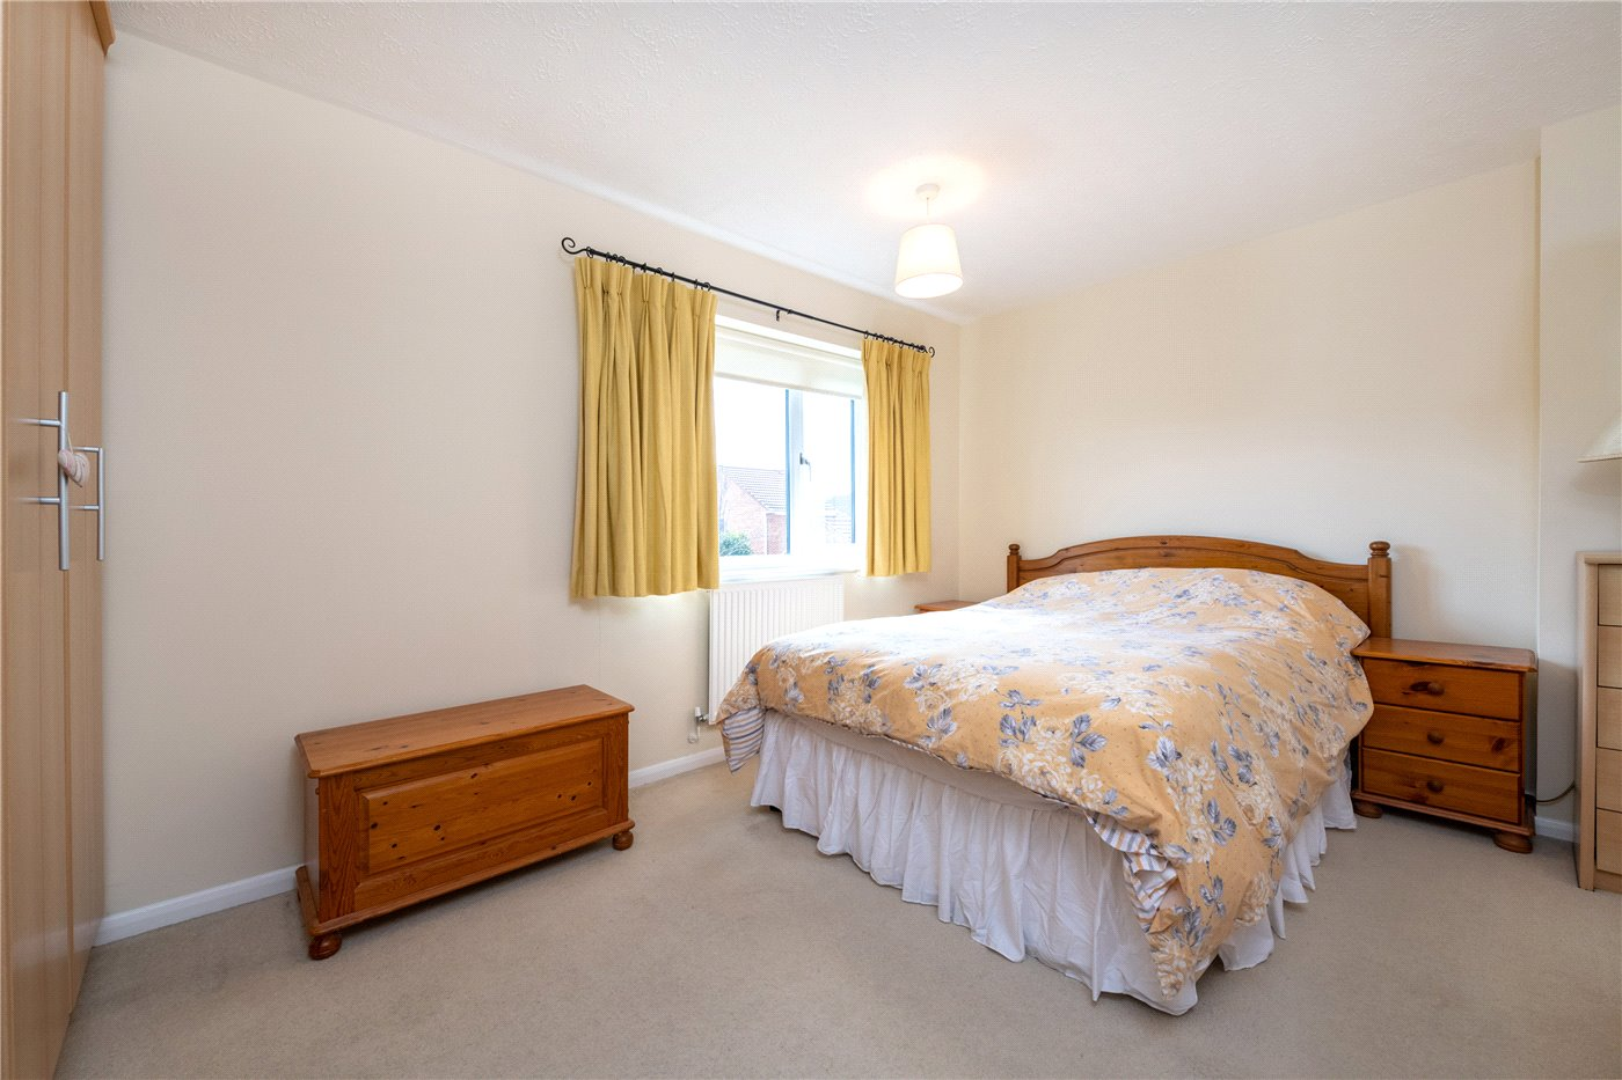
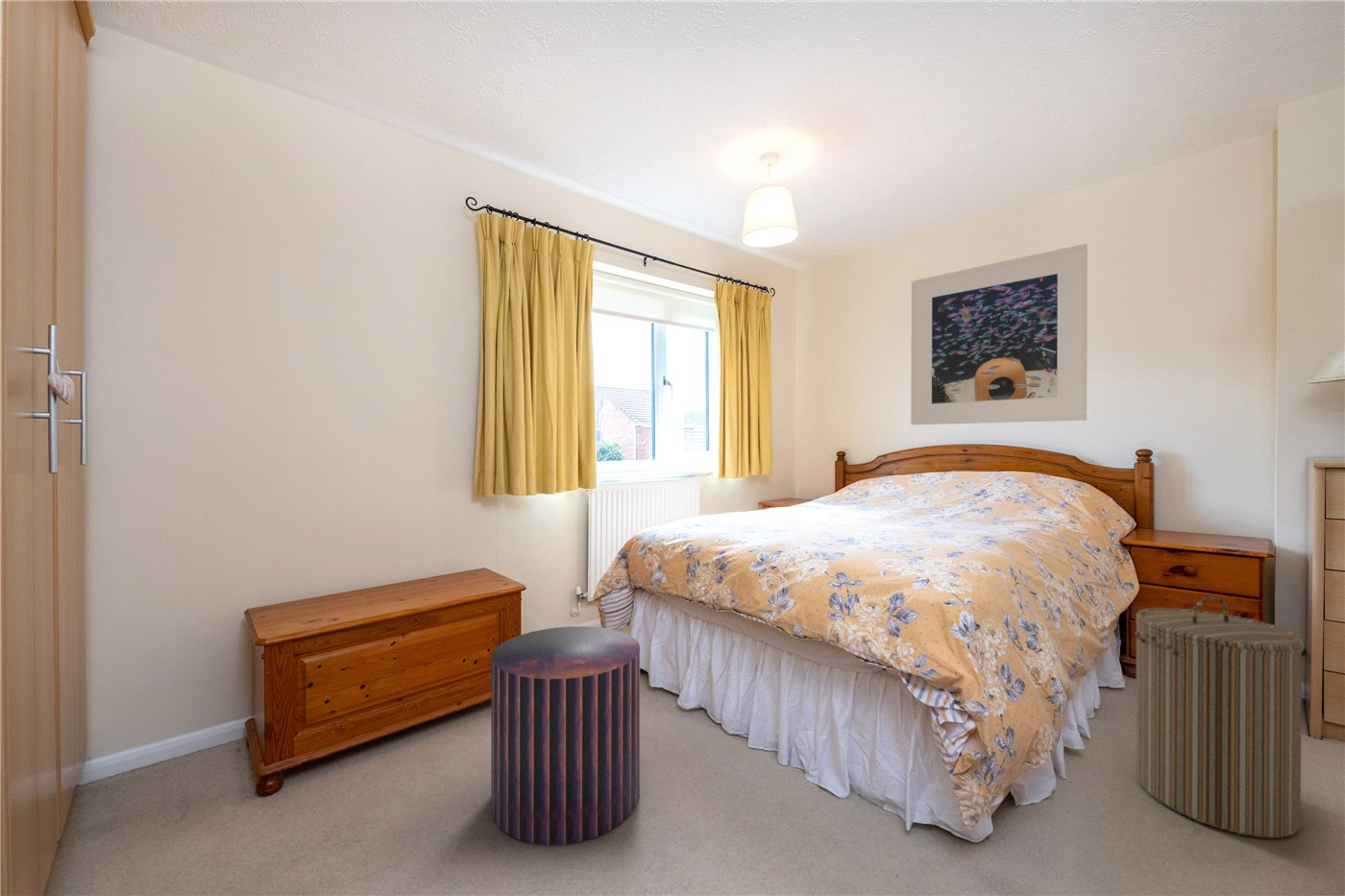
+ laundry hamper [1134,595,1305,839]
+ stool [490,625,641,846]
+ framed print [910,243,1088,425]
